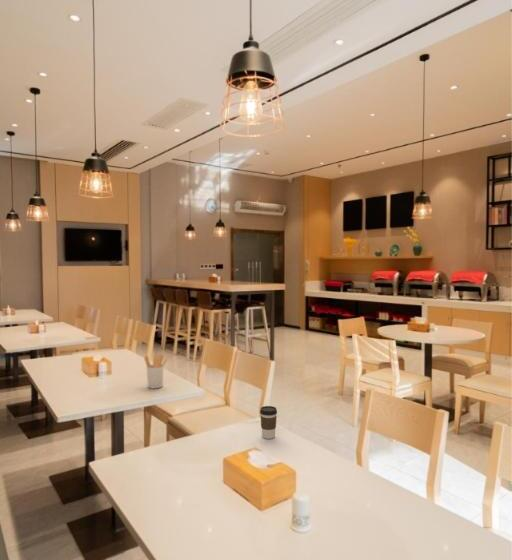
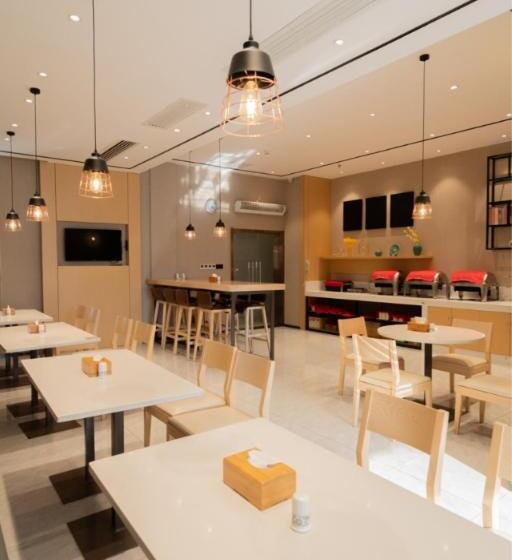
- coffee cup [259,405,278,440]
- utensil holder [143,353,168,390]
